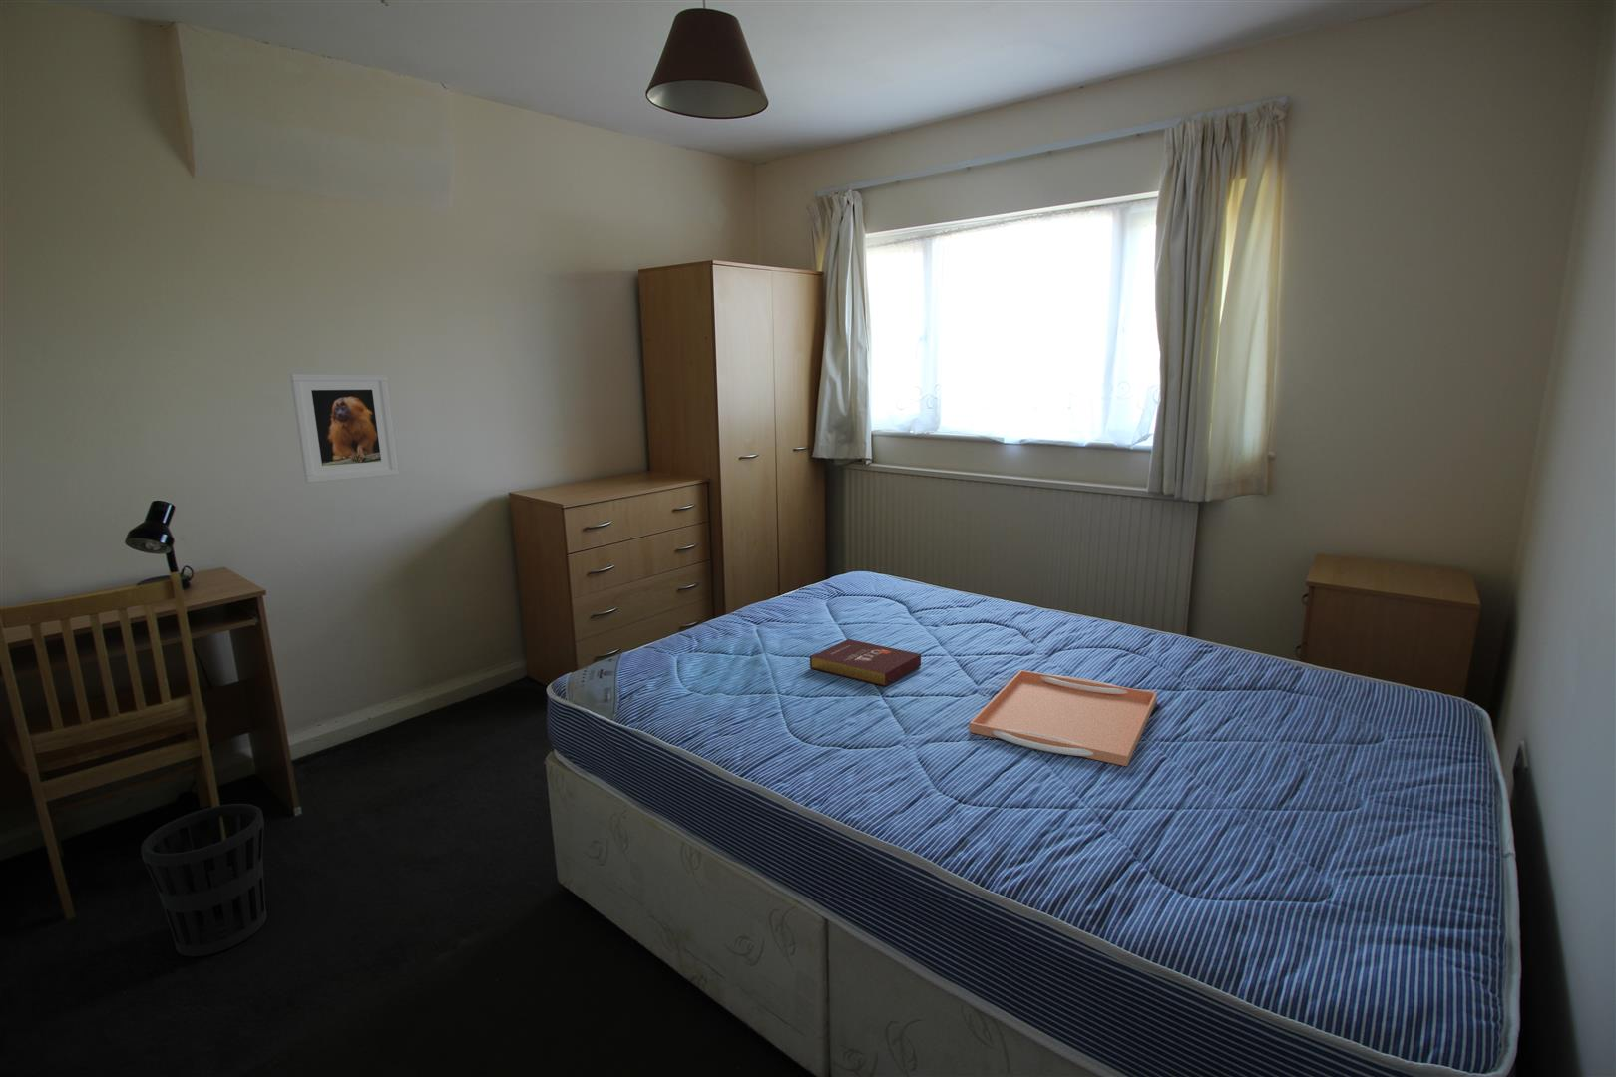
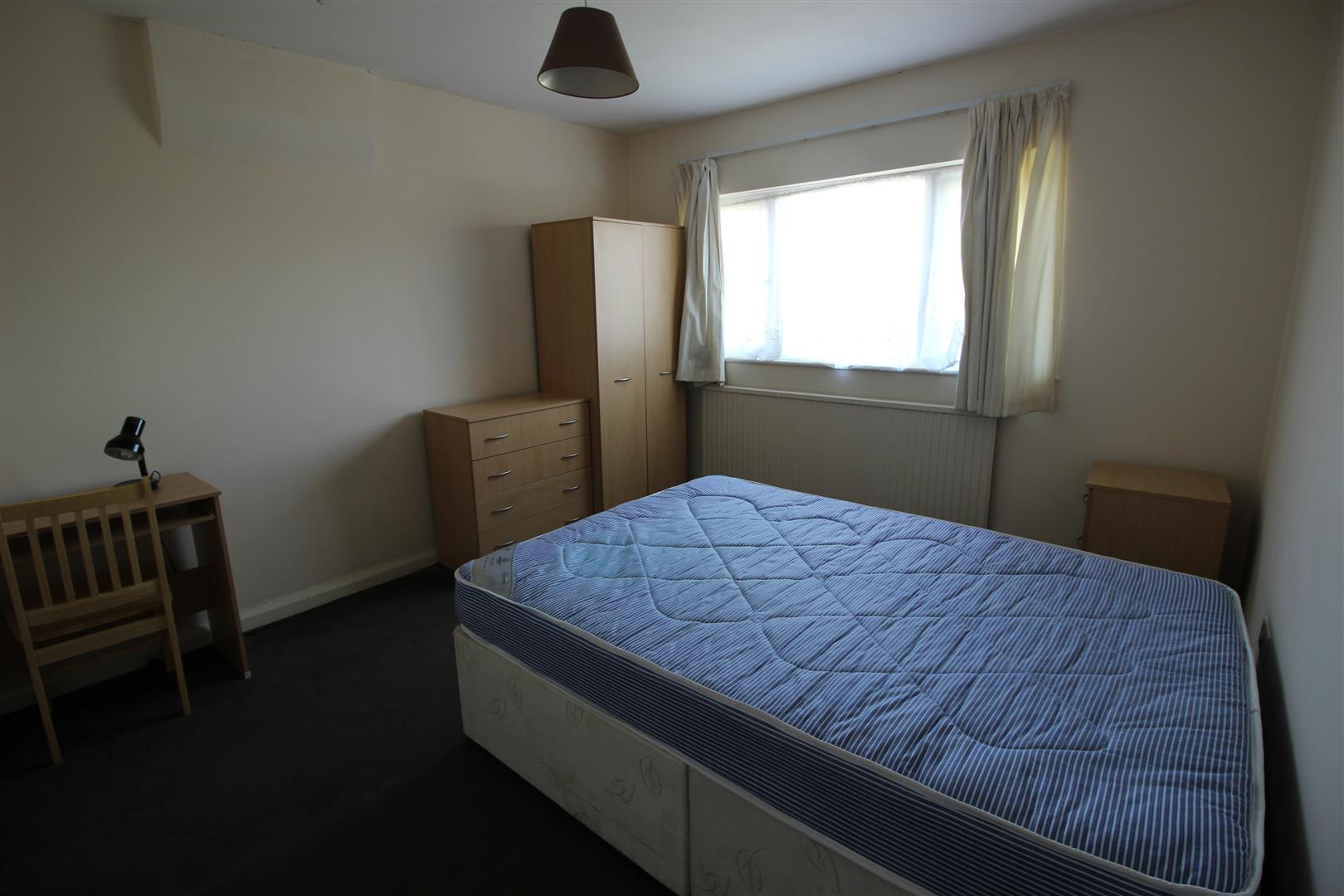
- wastebasket [139,803,268,957]
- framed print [290,373,399,483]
- serving tray [969,670,1158,767]
- book [809,638,922,688]
